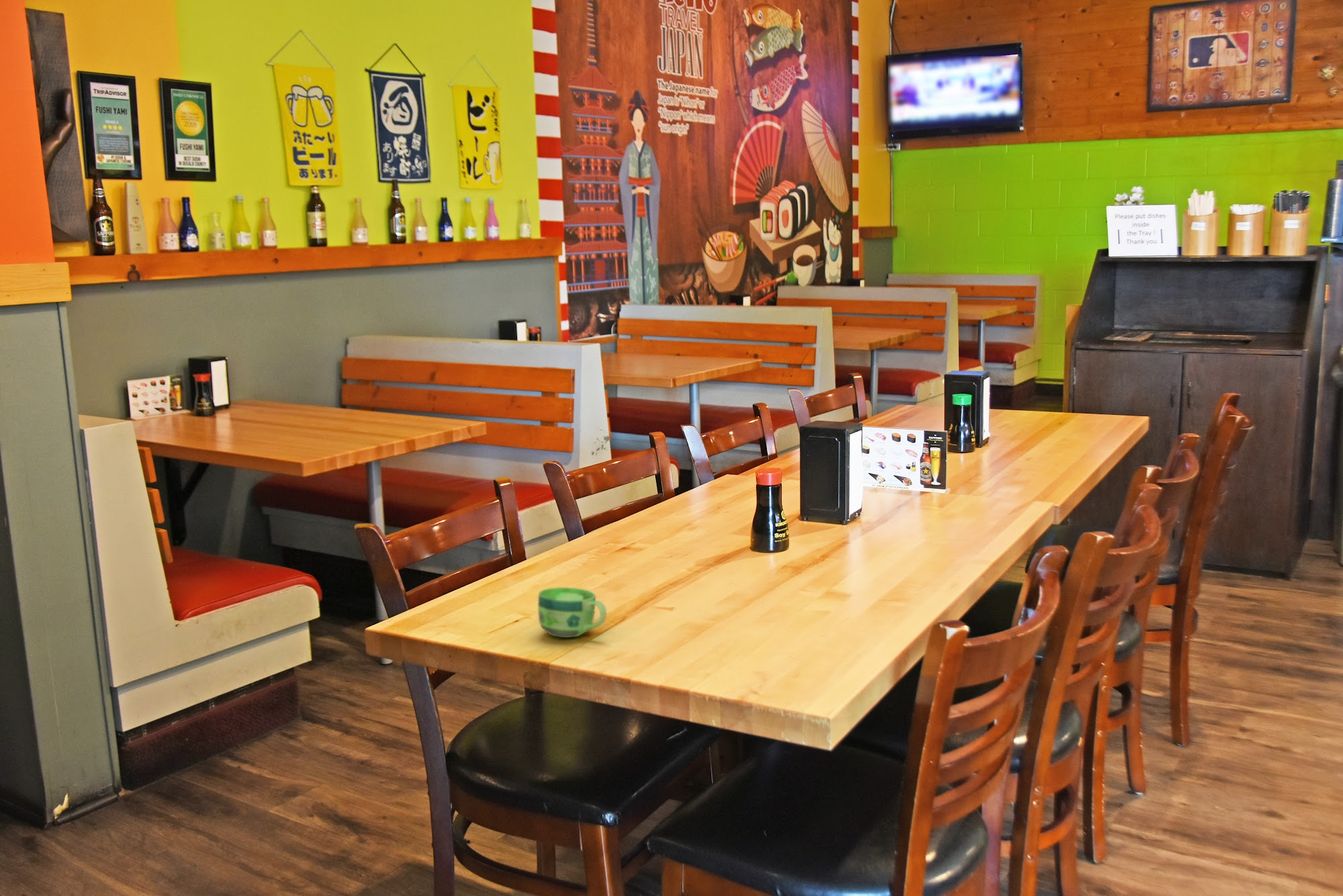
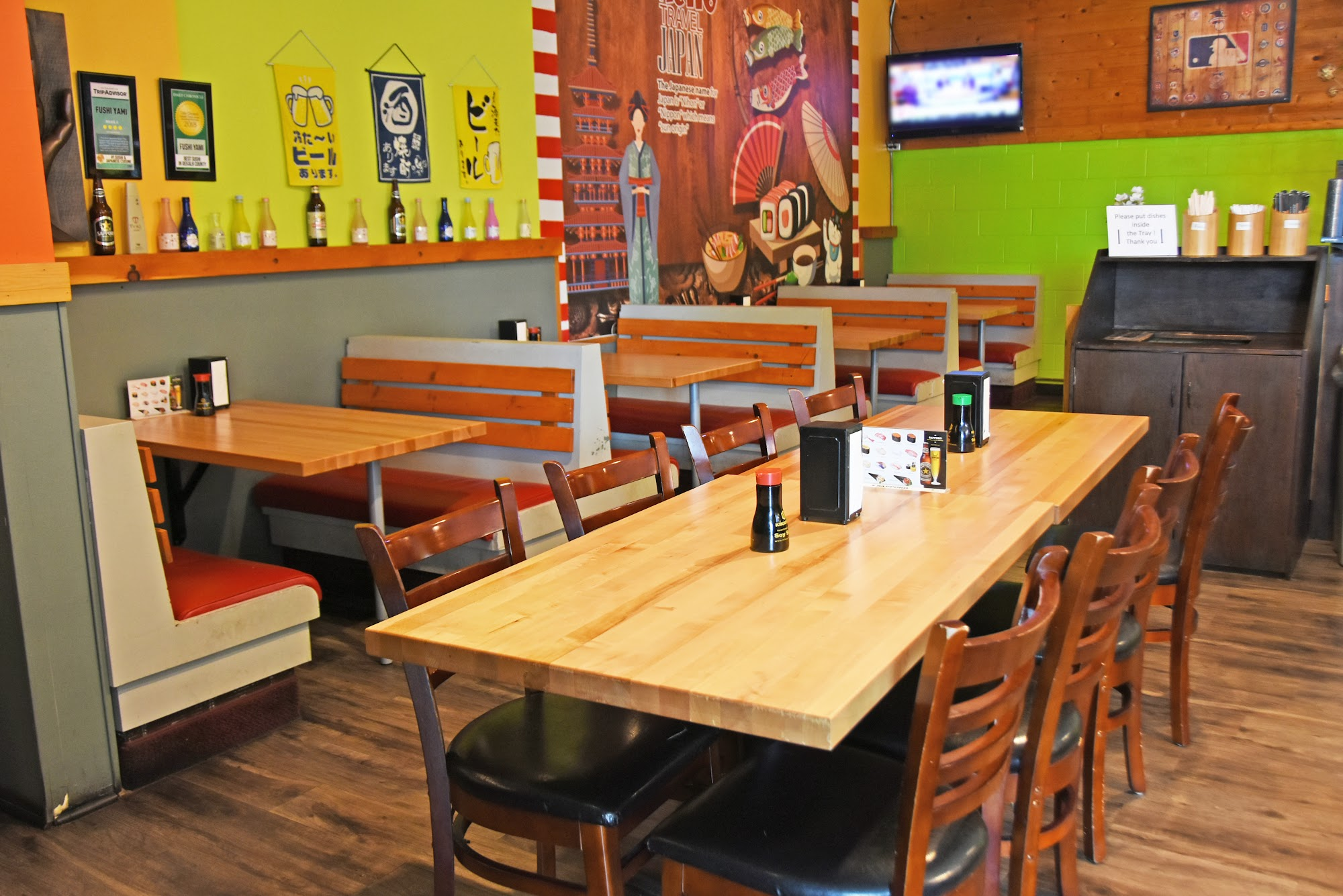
- cup [537,587,607,638]
